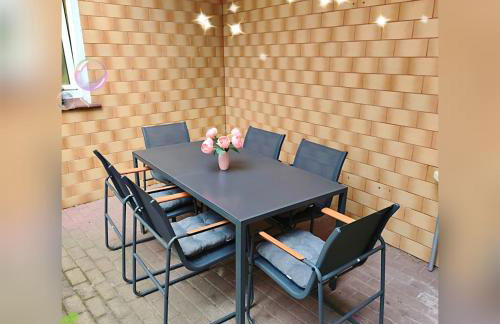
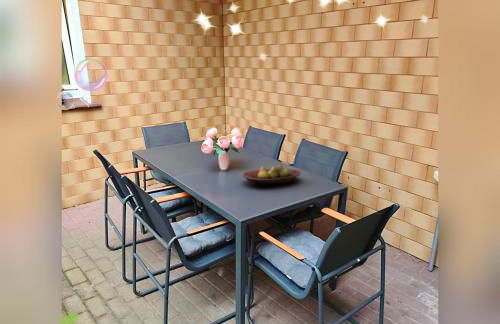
+ fruit bowl [242,164,302,186]
